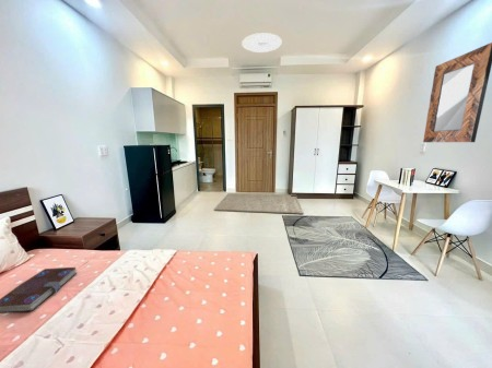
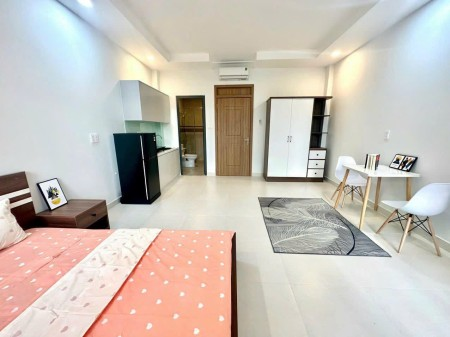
- book [0,266,78,314]
- rug [213,192,304,215]
- home mirror [422,41,492,143]
- ceiling light [241,32,283,54]
